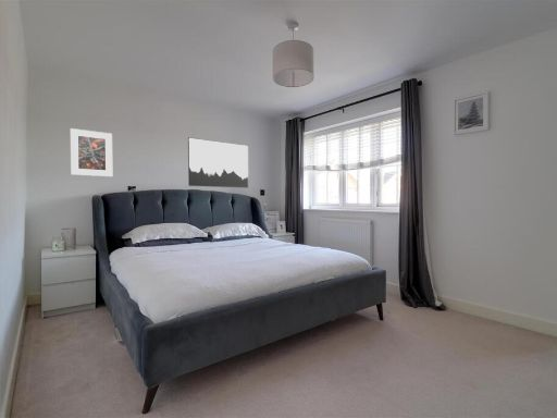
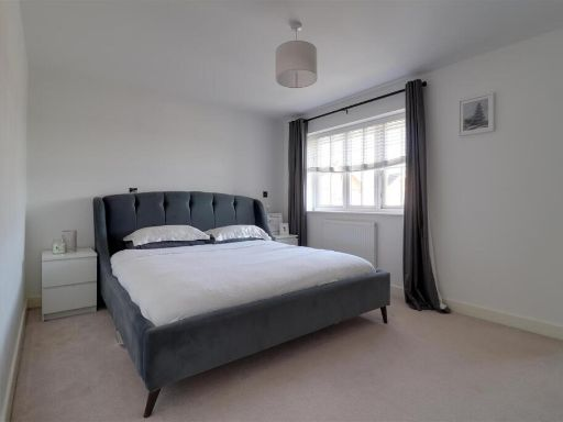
- wall art [187,136,249,189]
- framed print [70,127,113,177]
